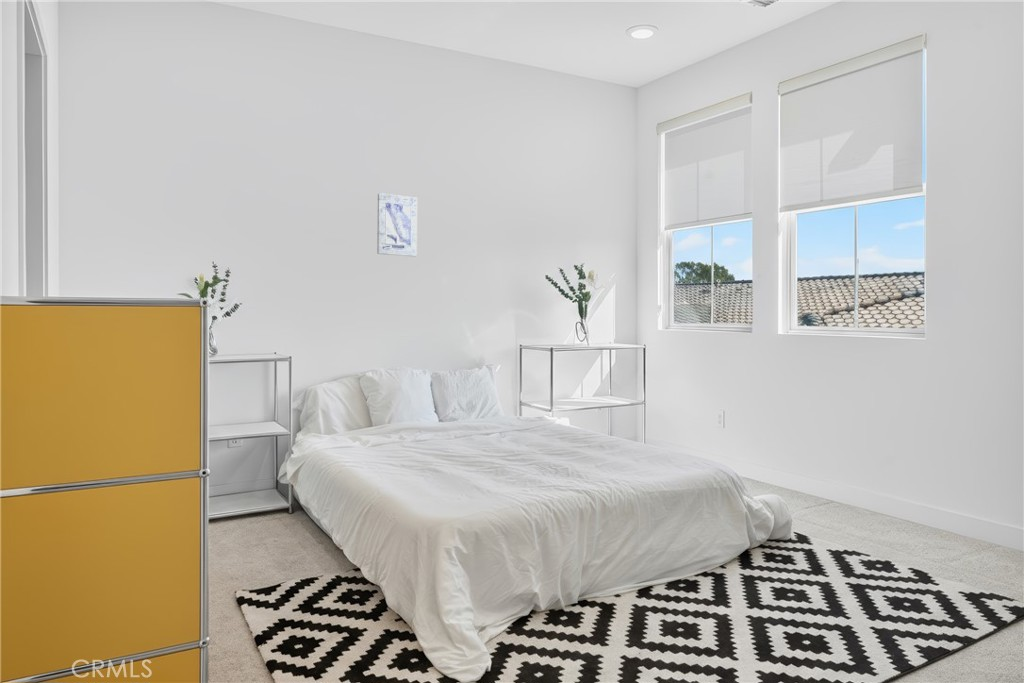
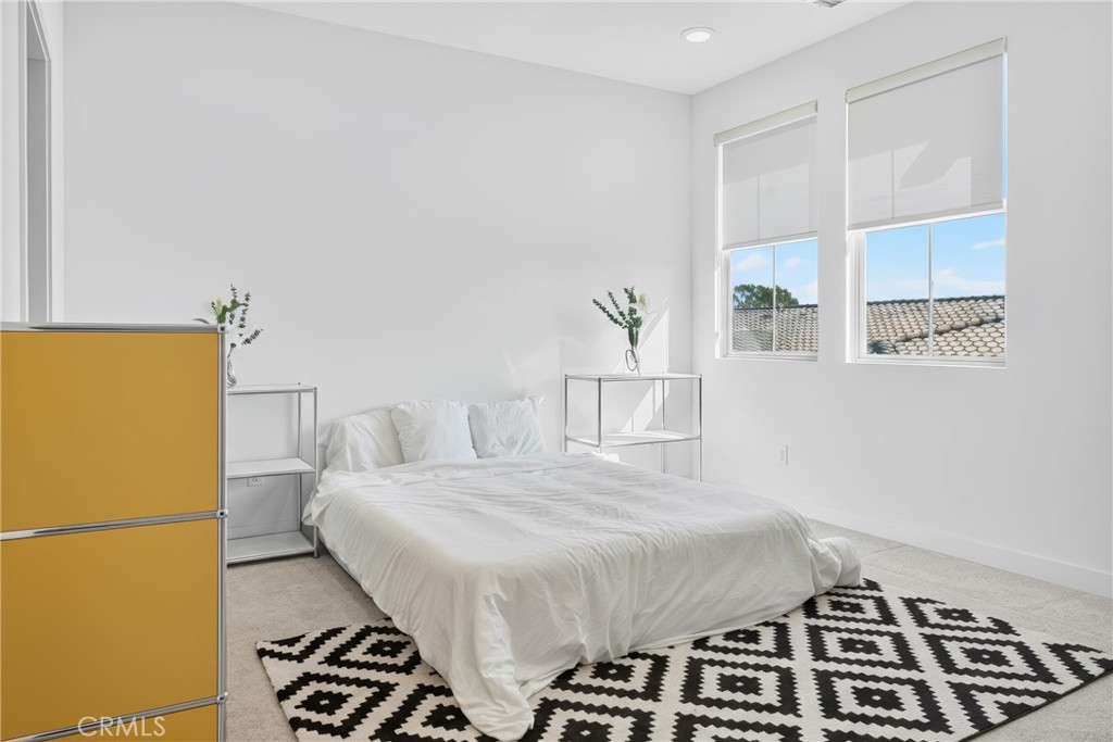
- wall art [376,192,418,258]
